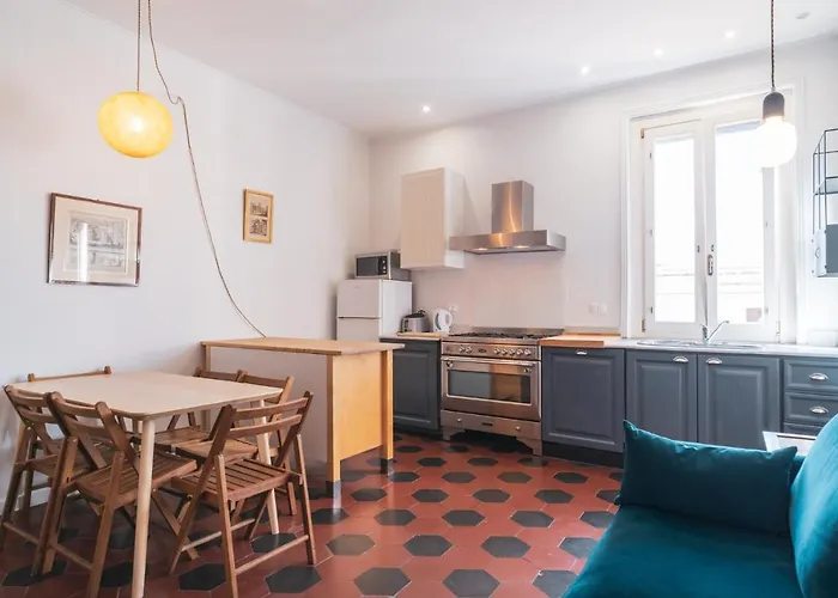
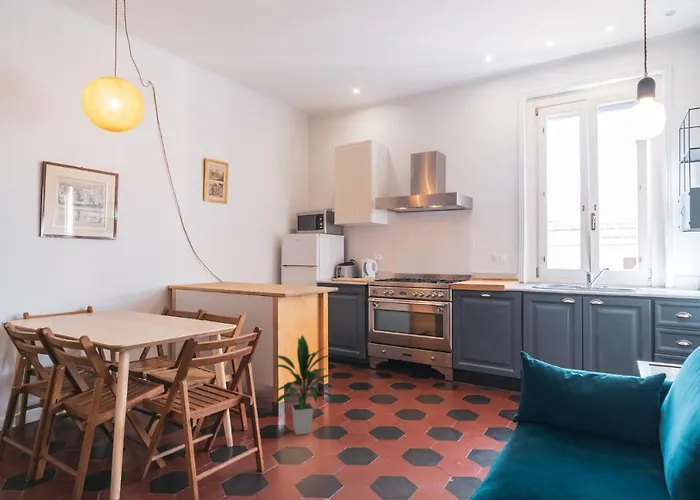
+ indoor plant [269,333,343,436]
